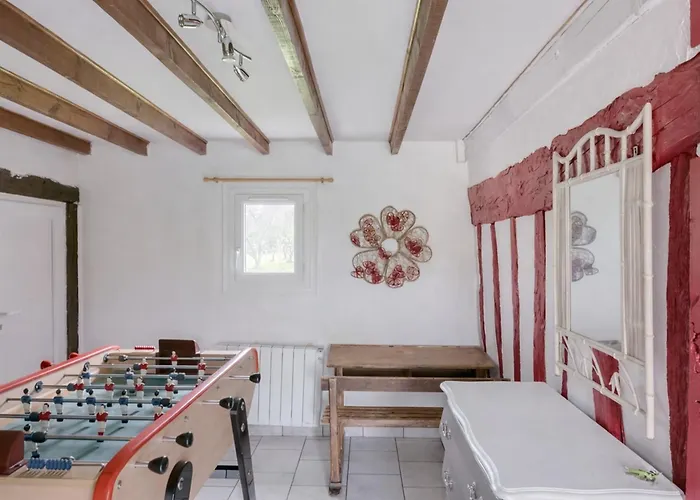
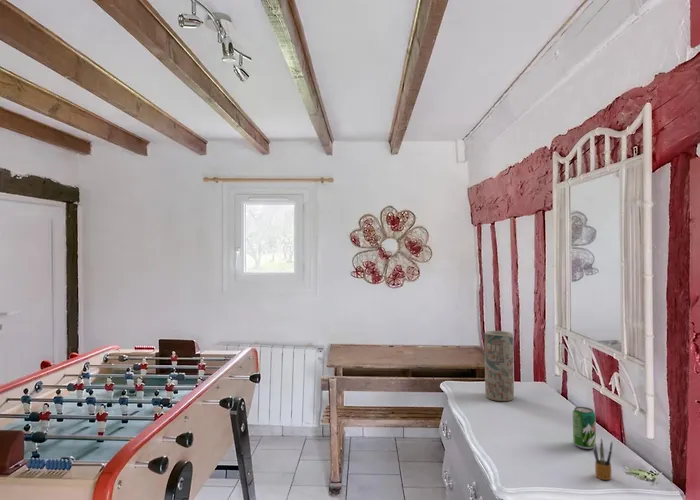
+ pencil box [592,437,613,481]
+ vase [483,330,515,402]
+ beverage can [572,406,597,450]
